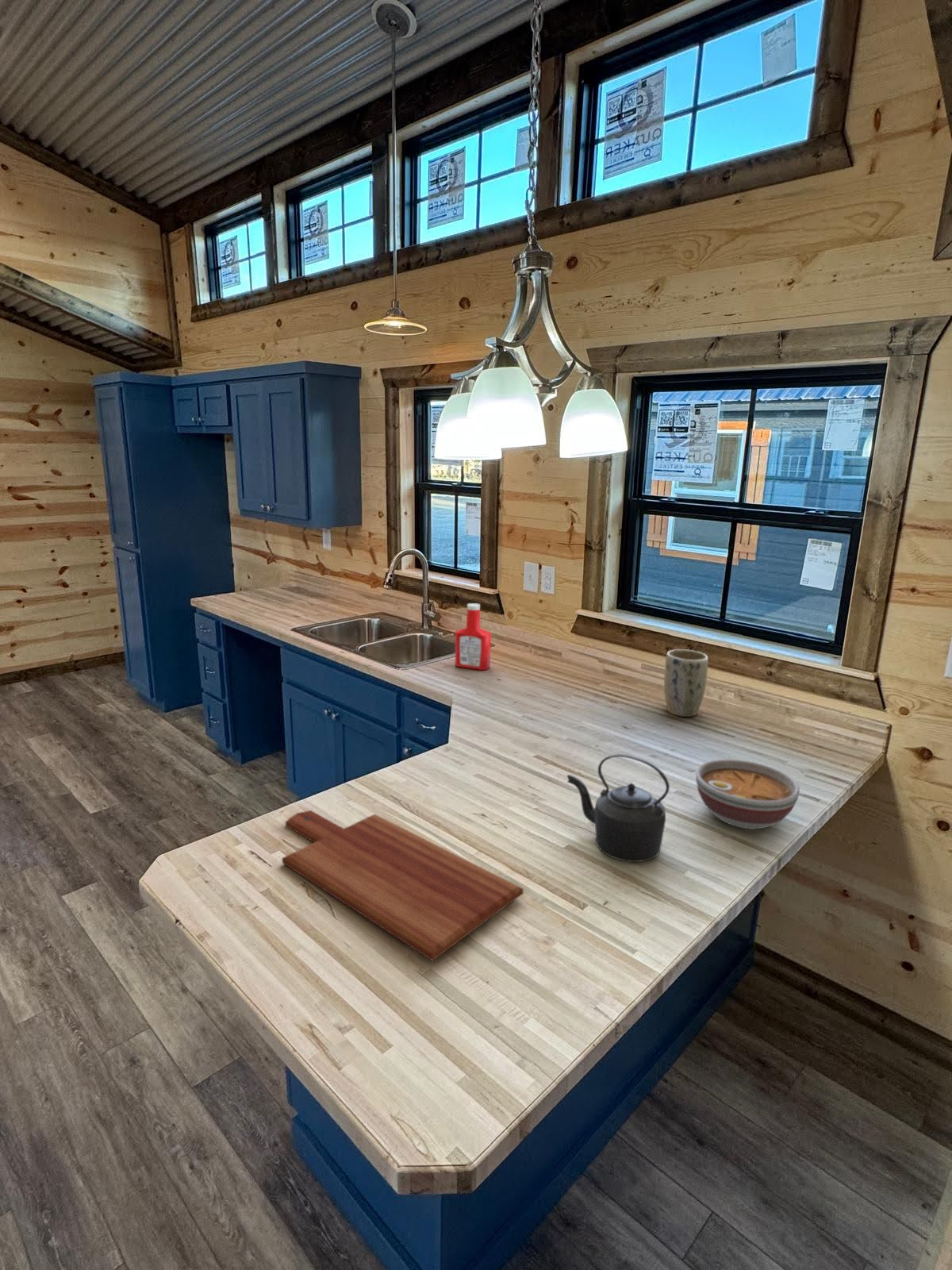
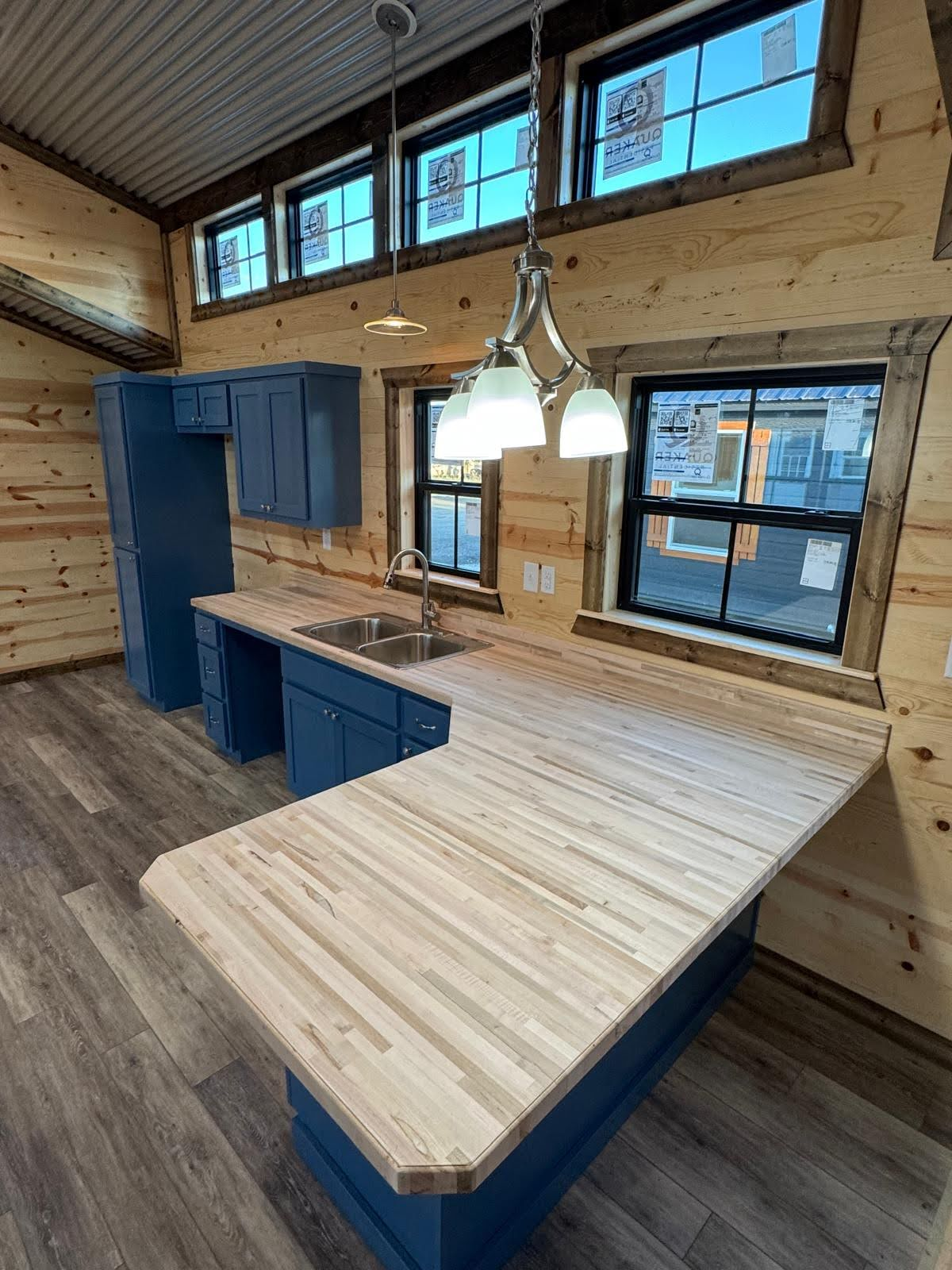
- plant pot [663,648,708,718]
- bowl [695,759,800,830]
- kettle [566,753,670,863]
- cutting board [281,810,524,962]
- soap bottle [454,602,492,671]
